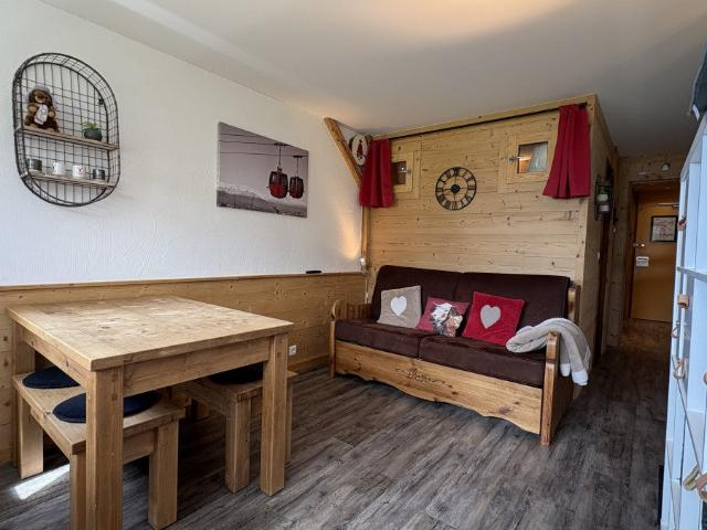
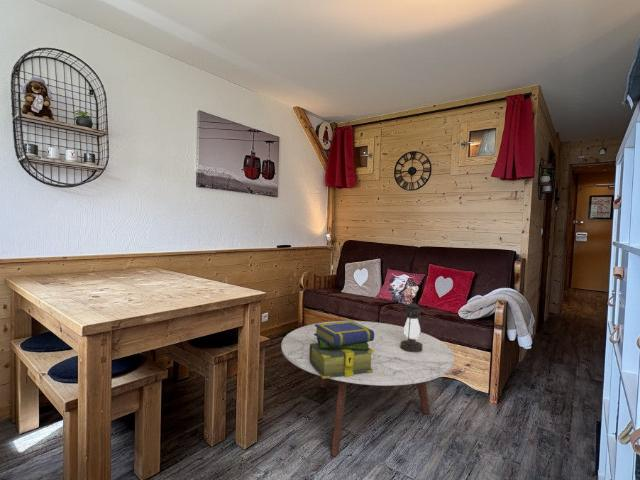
+ stack of books [309,320,374,379]
+ lantern [400,280,423,352]
+ coffee table [280,320,455,458]
